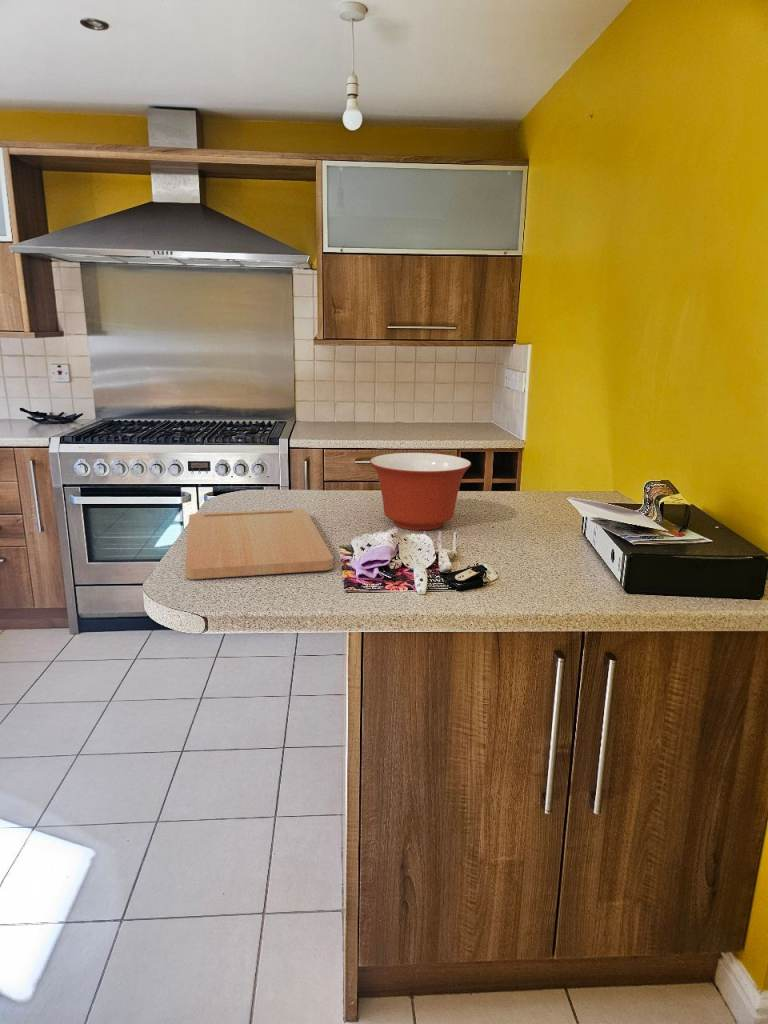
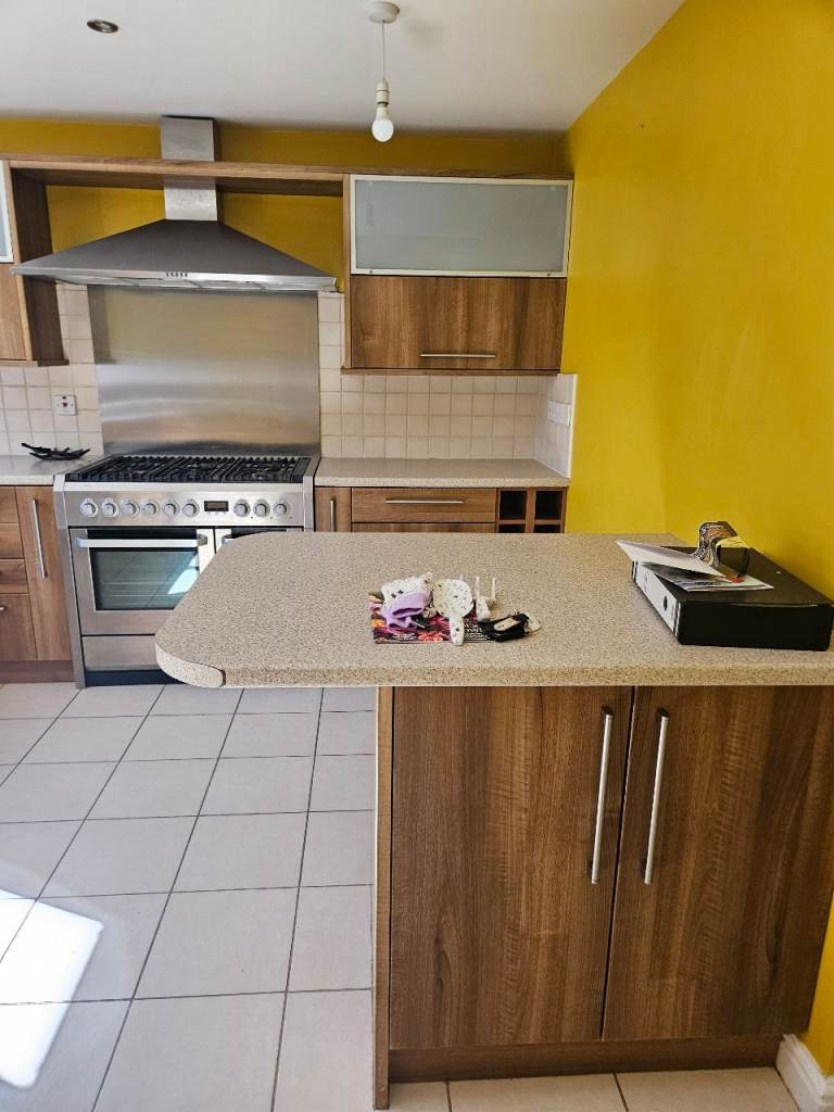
- cutting board [184,508,334,580]
- mixing bowl [369,452,472,531]
